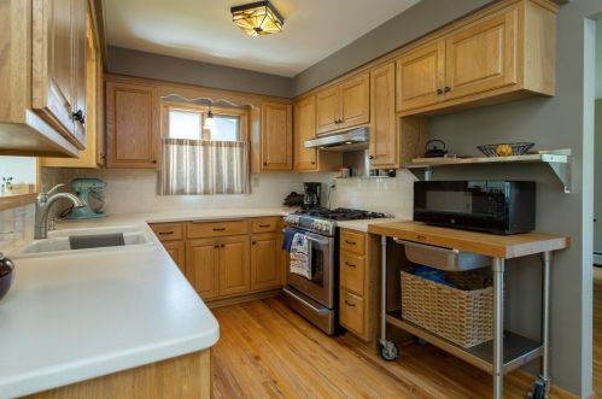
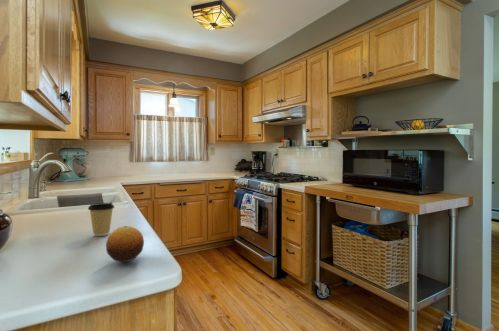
+ fruit [105,225,145,263]
+ coffee cup [87,201,116,237]
